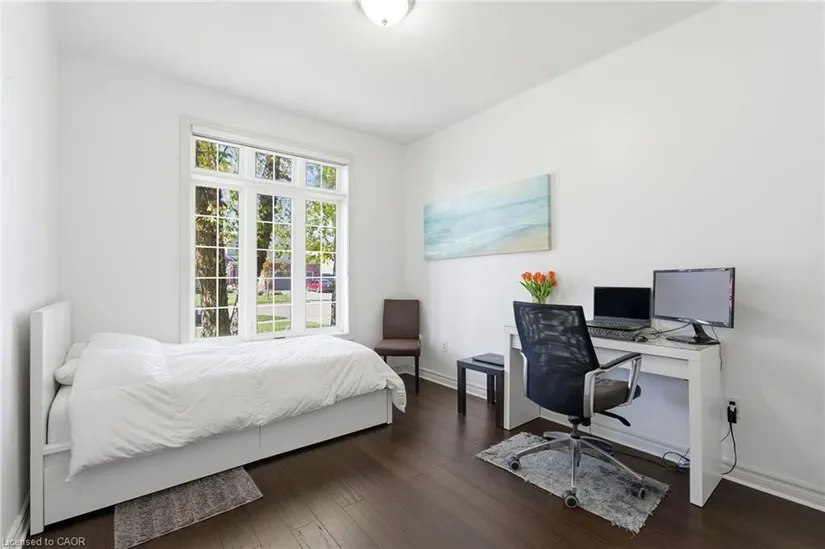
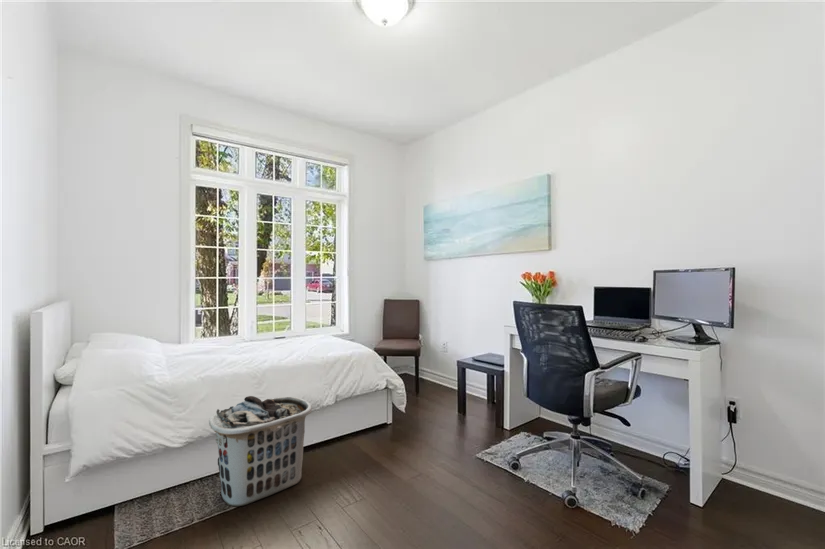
+ clothes hamper [208,395,313,507]
